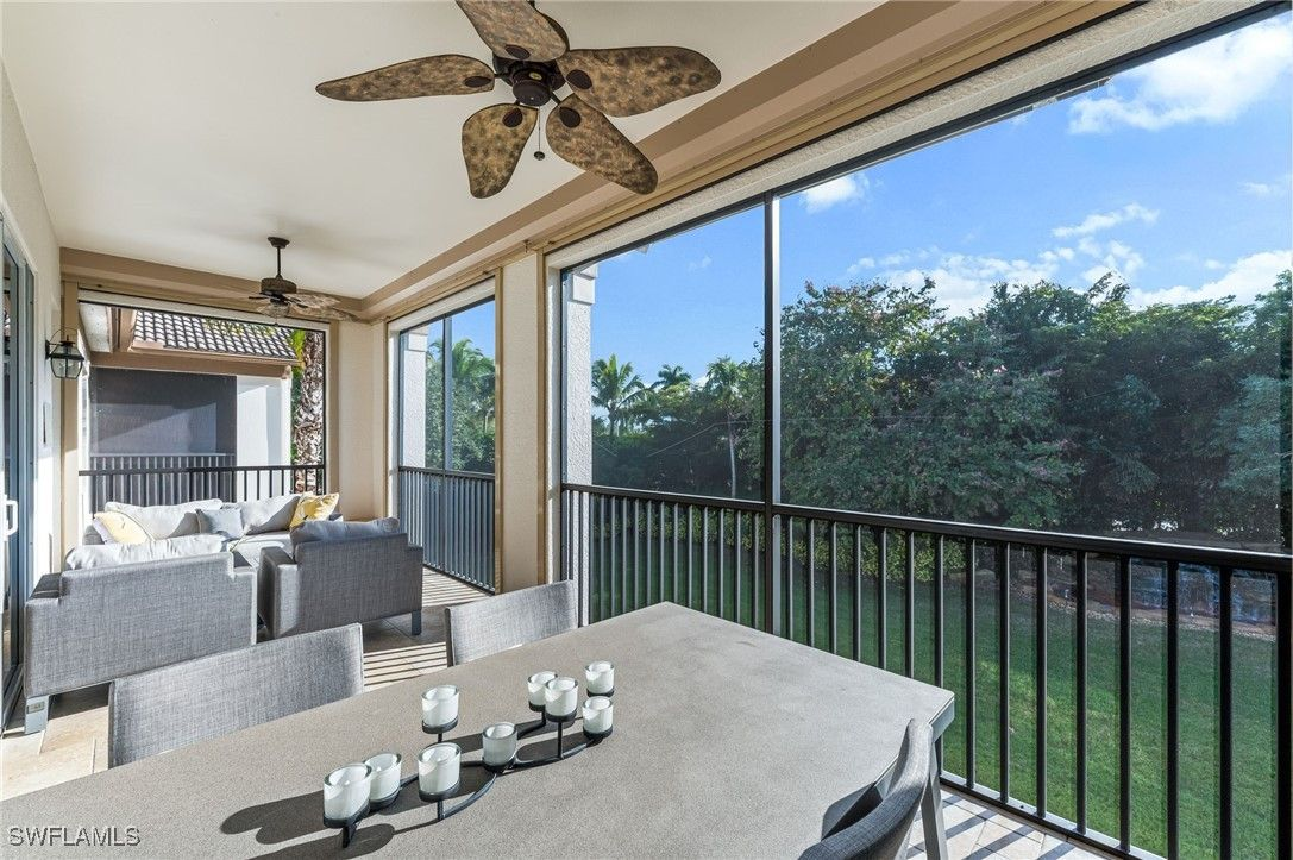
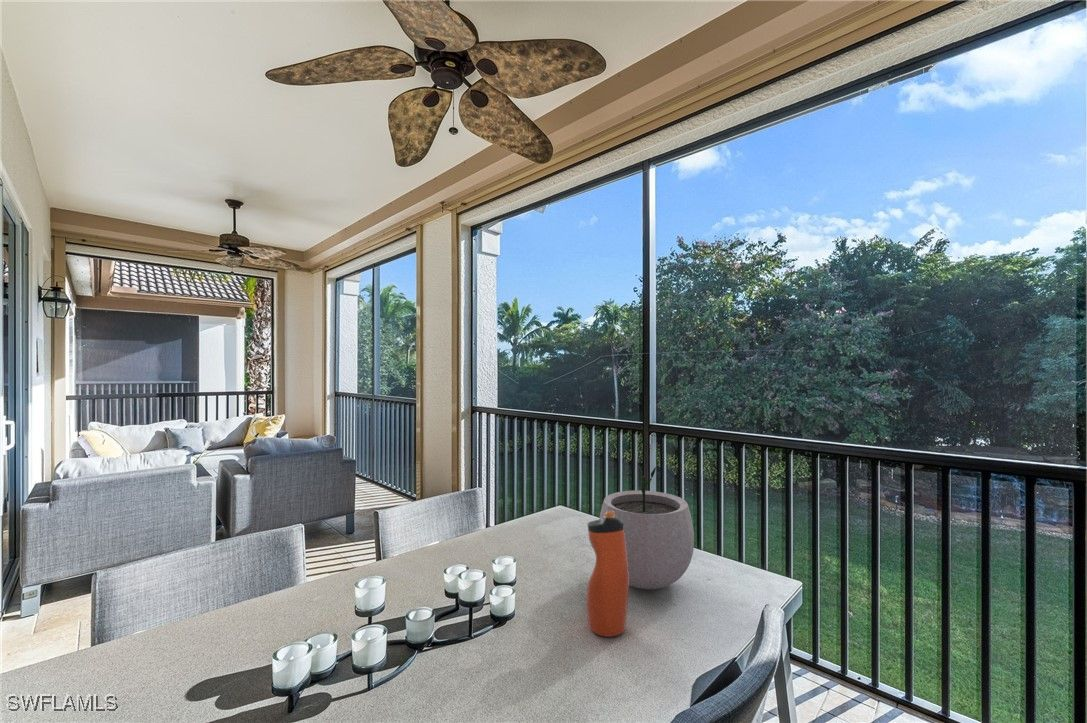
+ water bottle [585,511,630,638]
+ plant pot [598,466,695,590]
